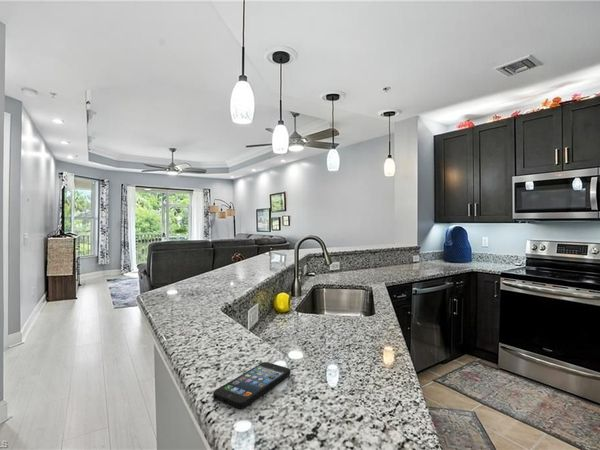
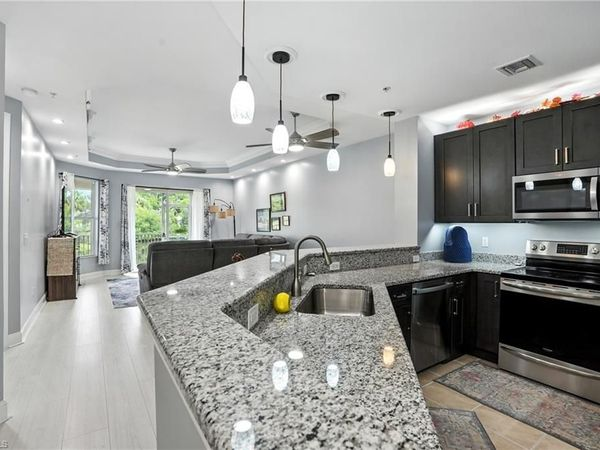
- smartphone [212,361,291,409]
